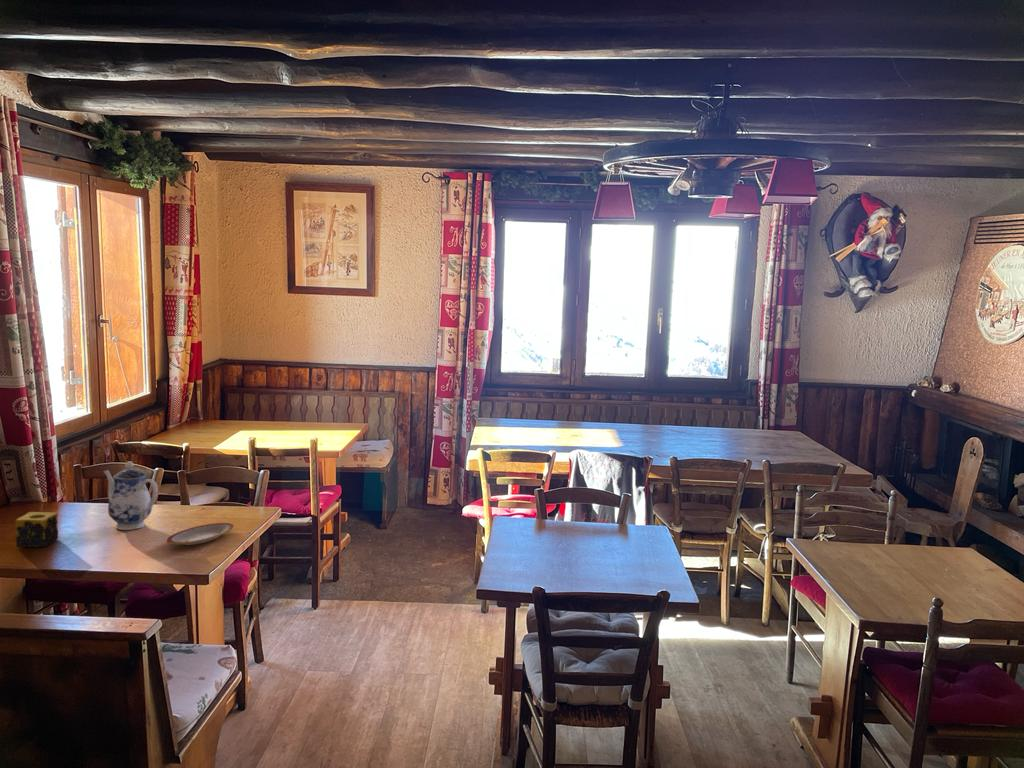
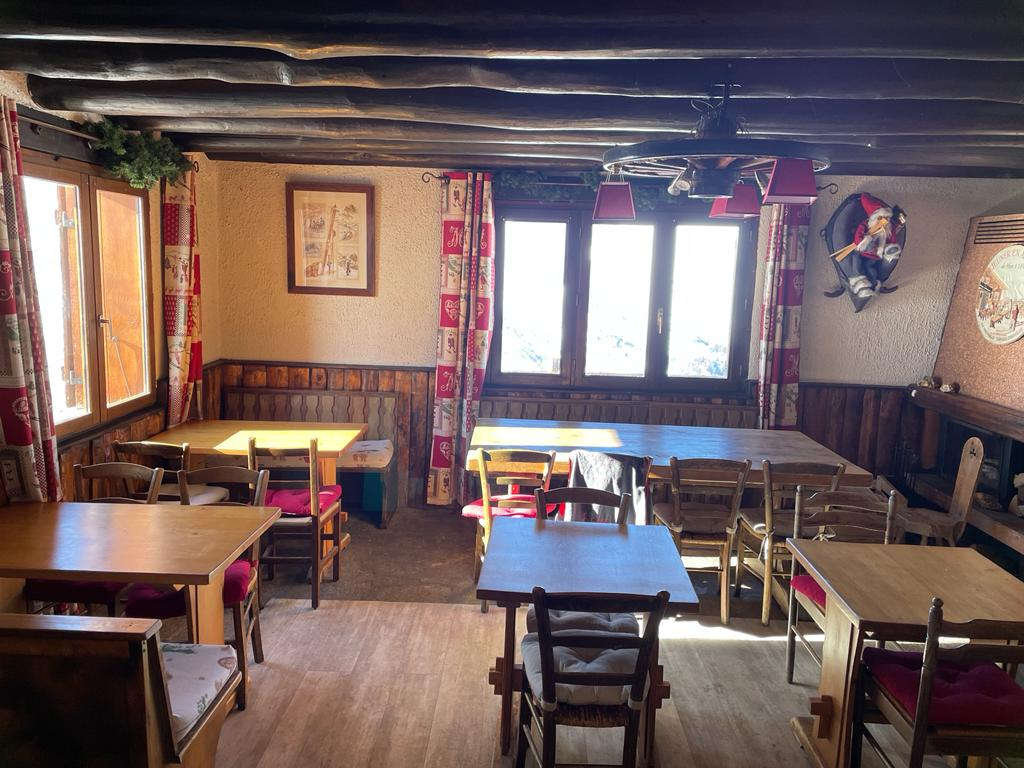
- candle [15,511,59,548]
- plate [166,522,235,546]
- teapot [103,460,159,531]
